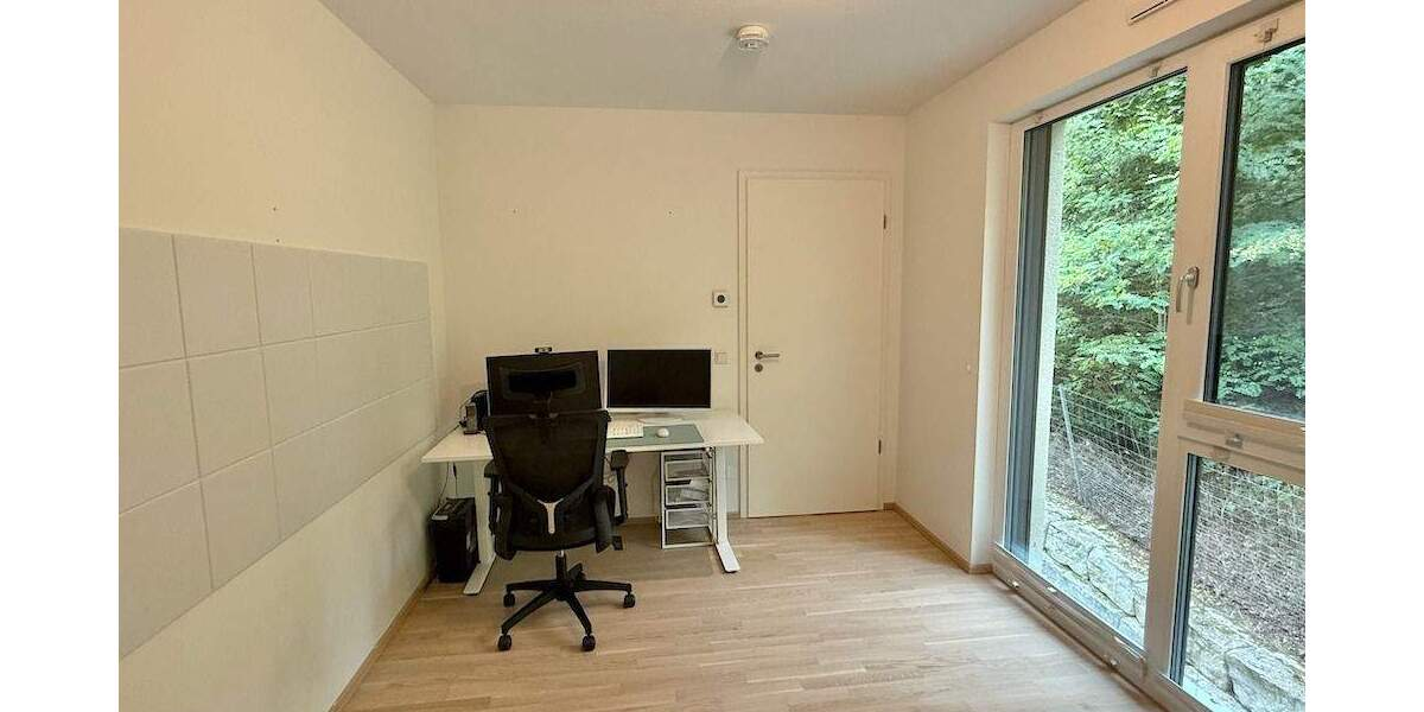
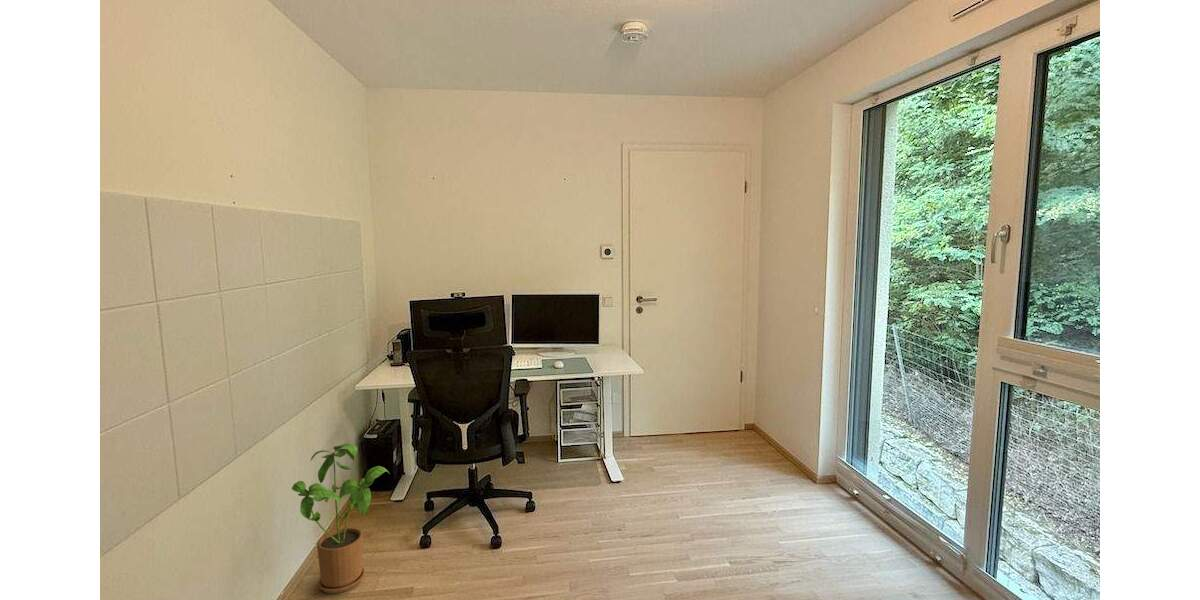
+ house plant [291,443,391,594]
